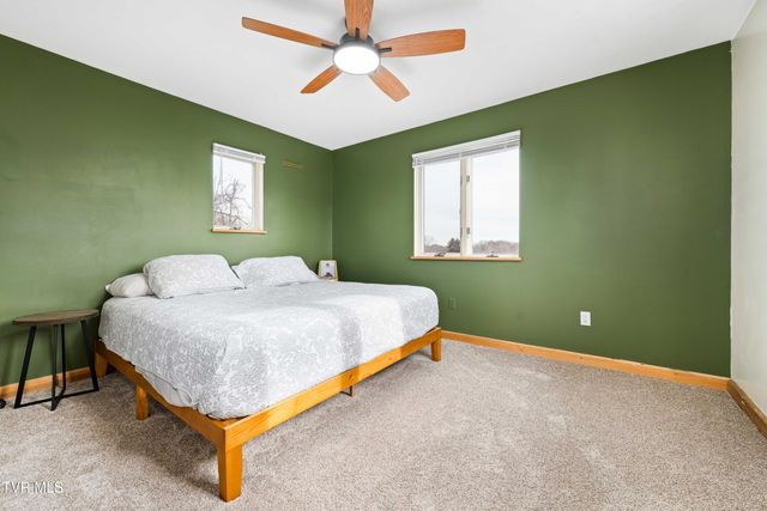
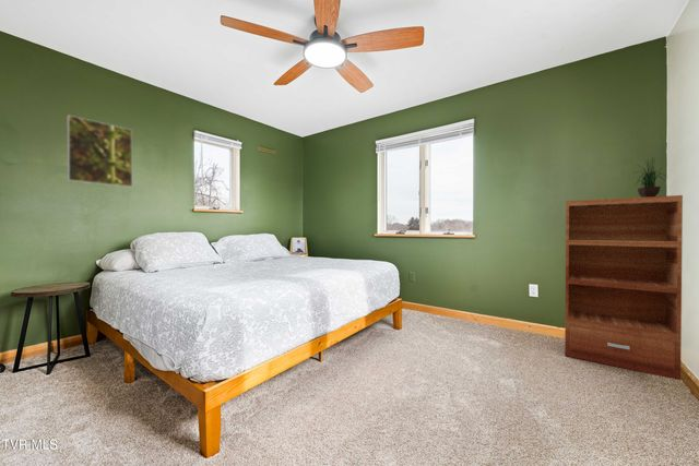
+ bookshelf [564,194,684,381]
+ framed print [67,113,133,188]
+ potted plant [632,157,667,198]
